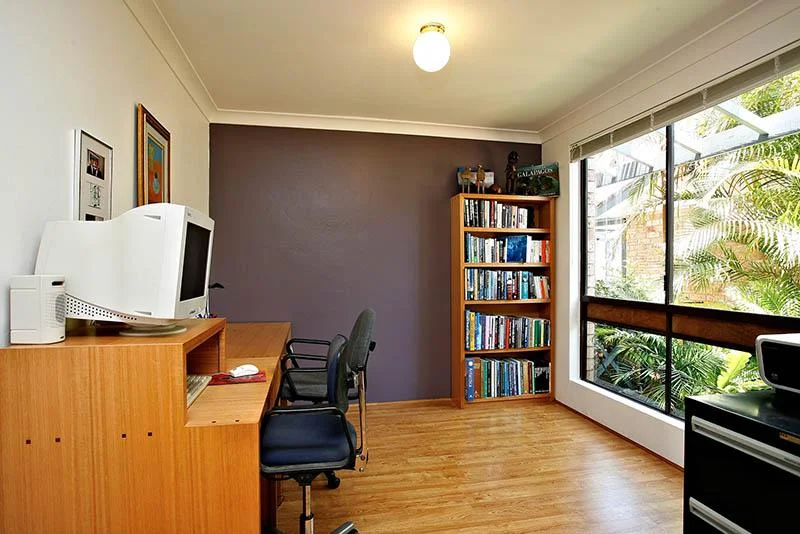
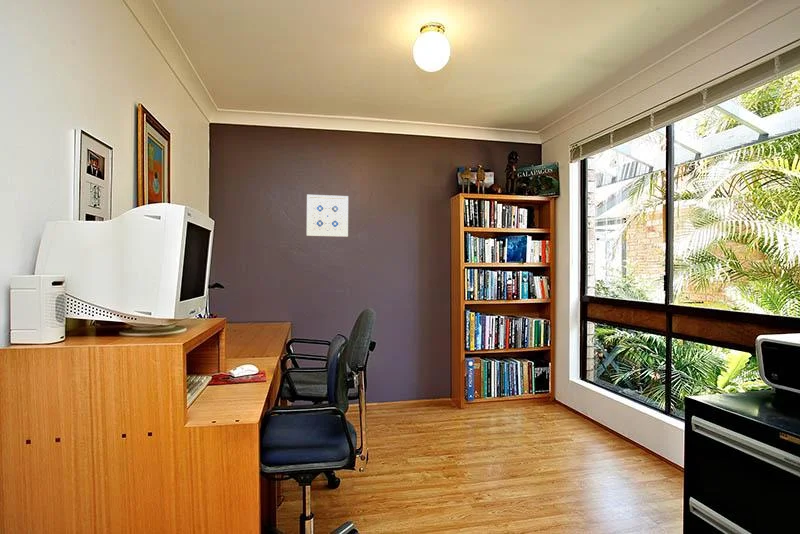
+ wall art [306,194,349,238]
